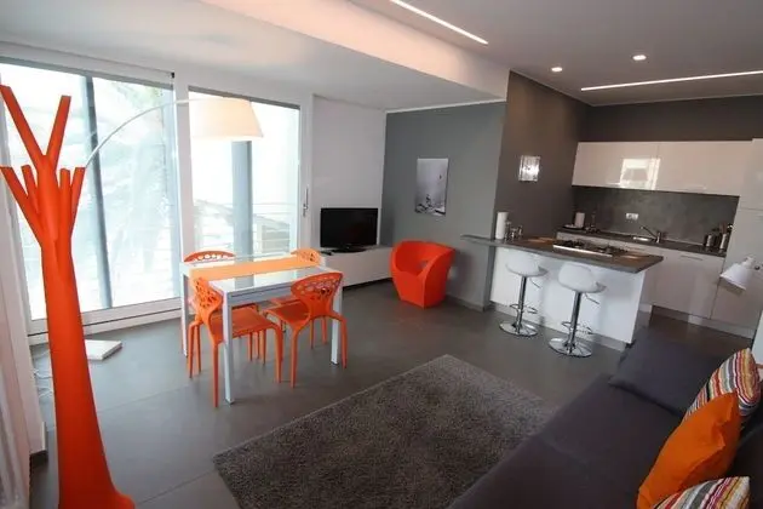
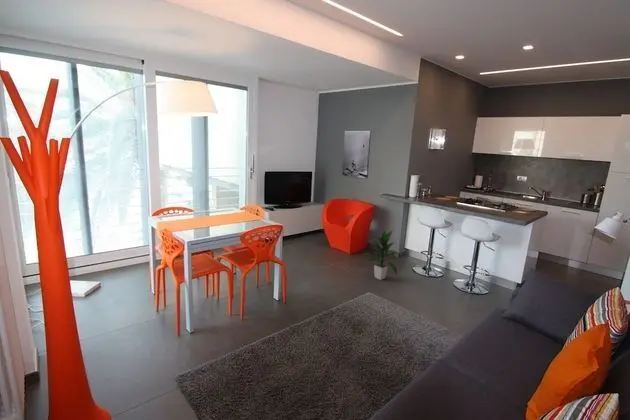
+ indoor plant [362,230,399,281]
